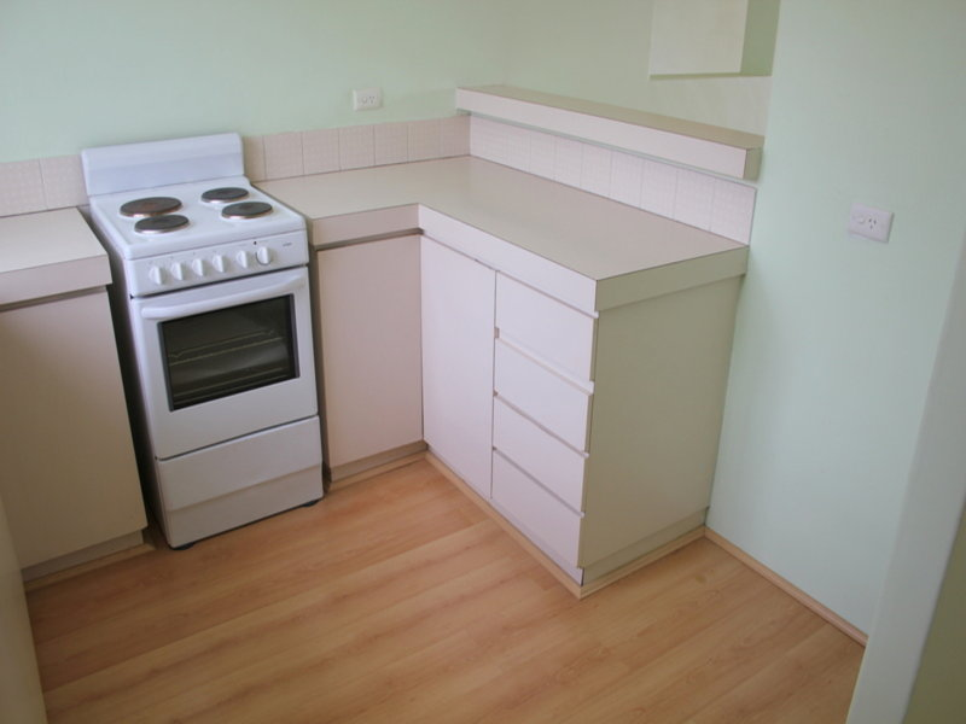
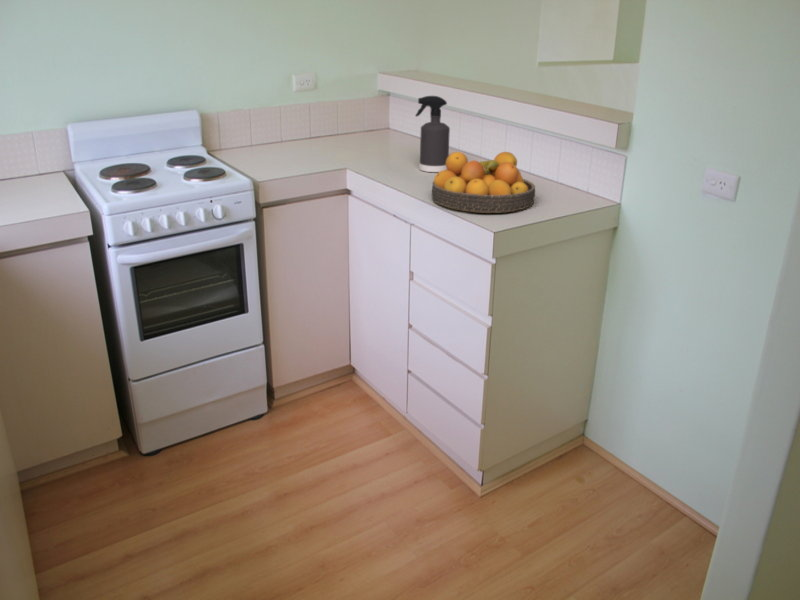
+ spray bottle [414,95,451,173]
+ fruit bowl [431,151,536,214]
